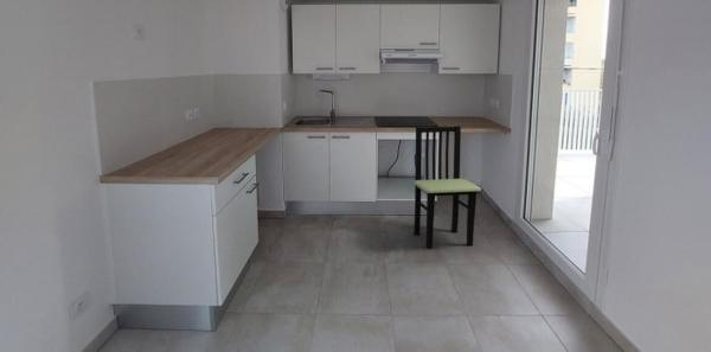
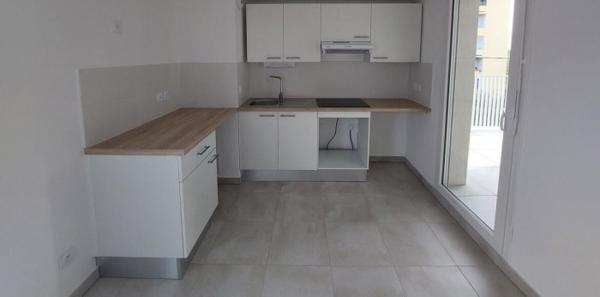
- dining chair [412,124,482,249]
